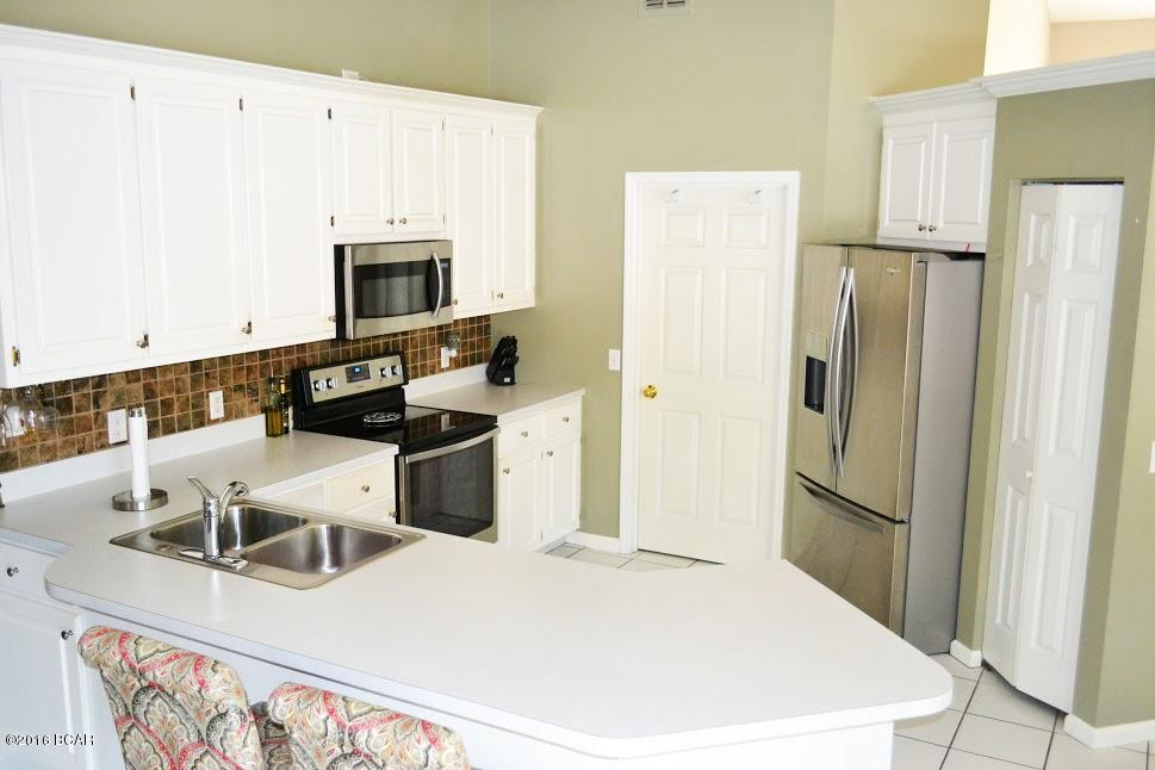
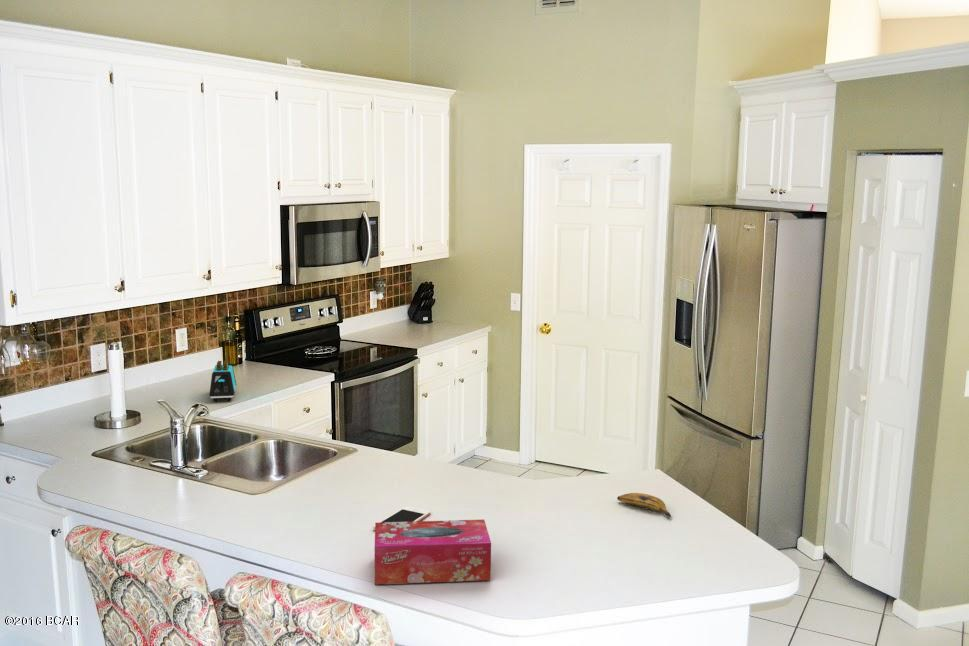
+ toaster [208,360,237,402]
+ banana [616,492,672,518]
+ cell phone [372,506,431,530]
+ tissue box [374,519,492,586]
